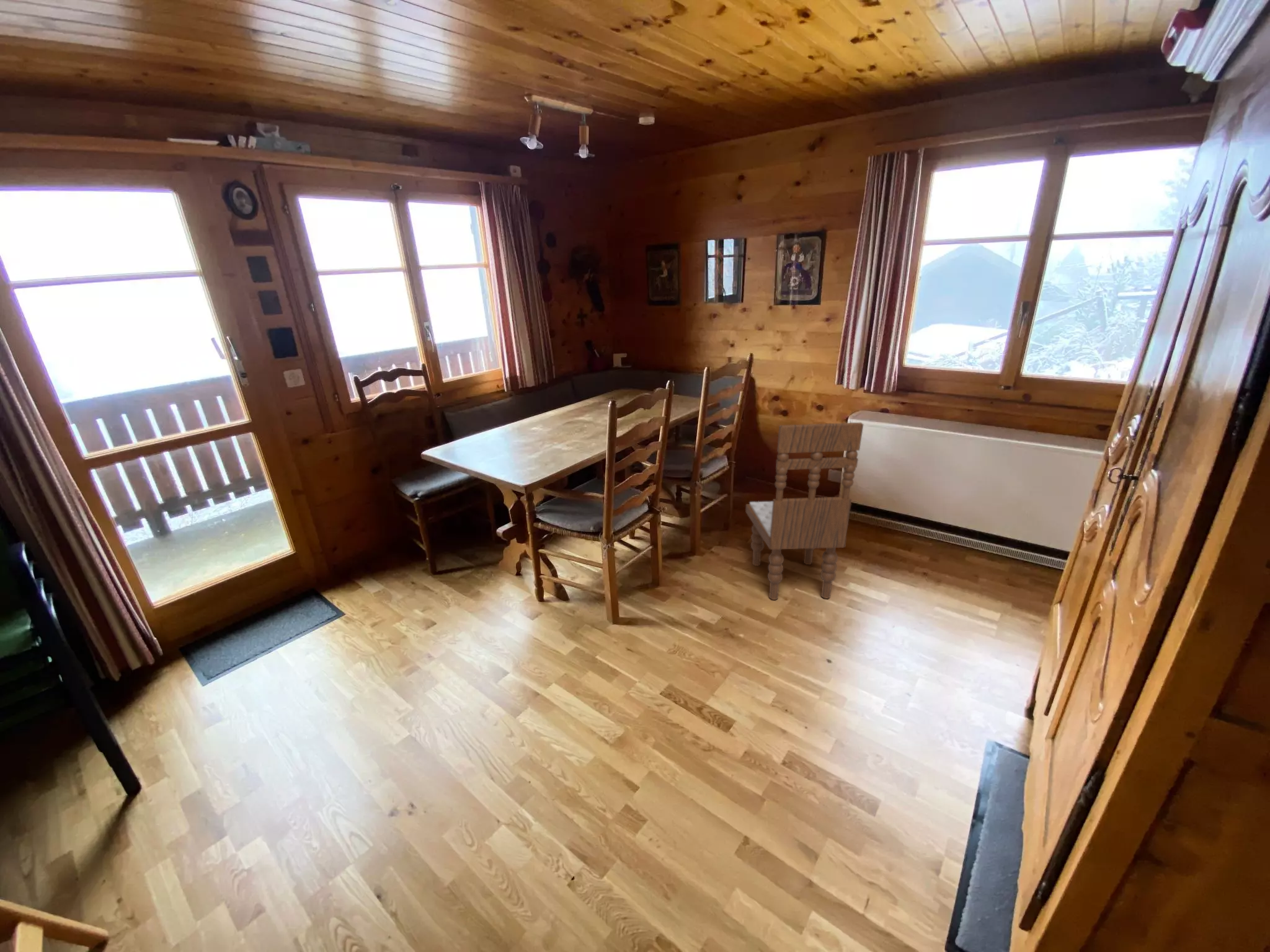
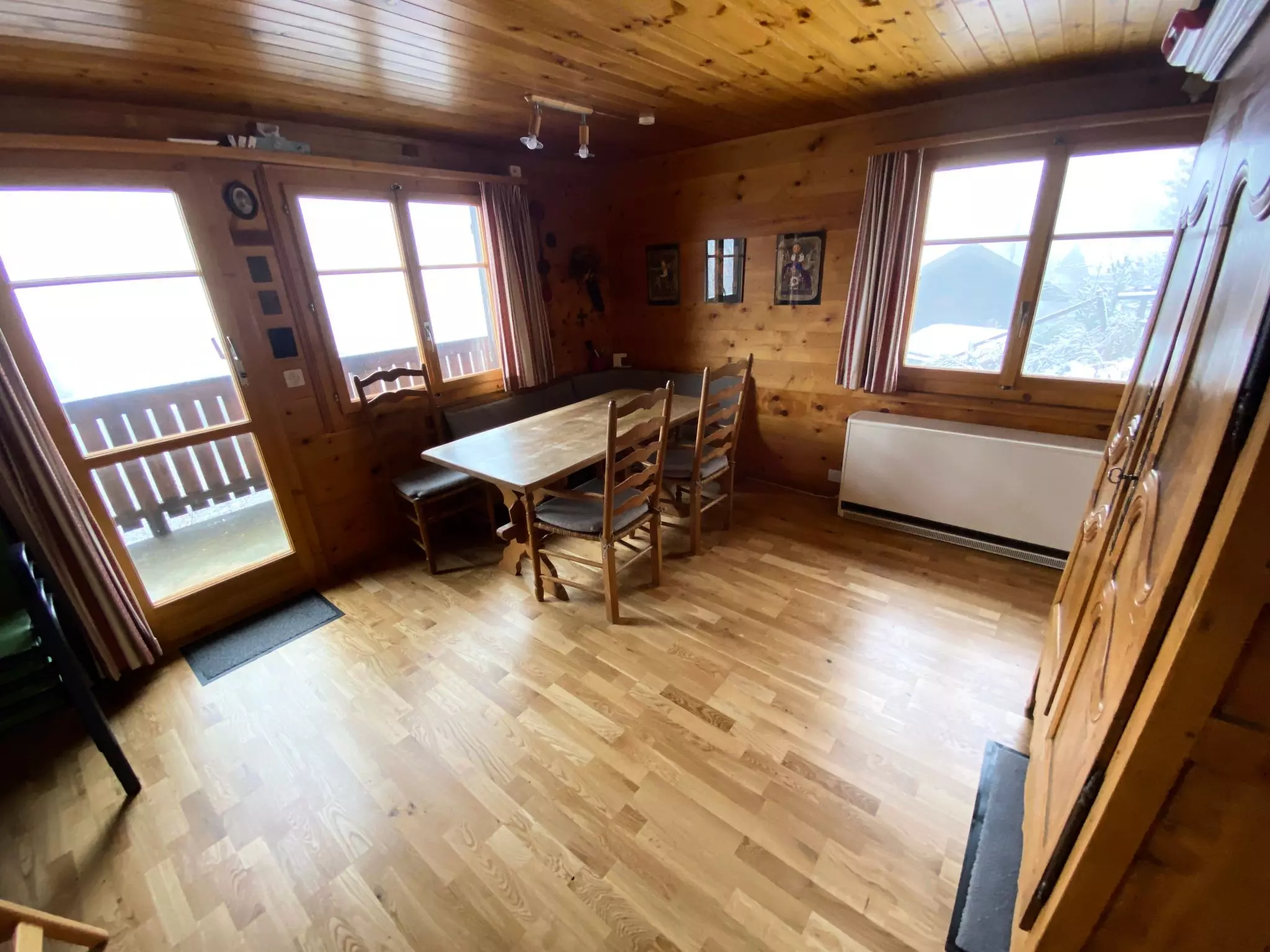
- dining chair [745,422,864,601]
